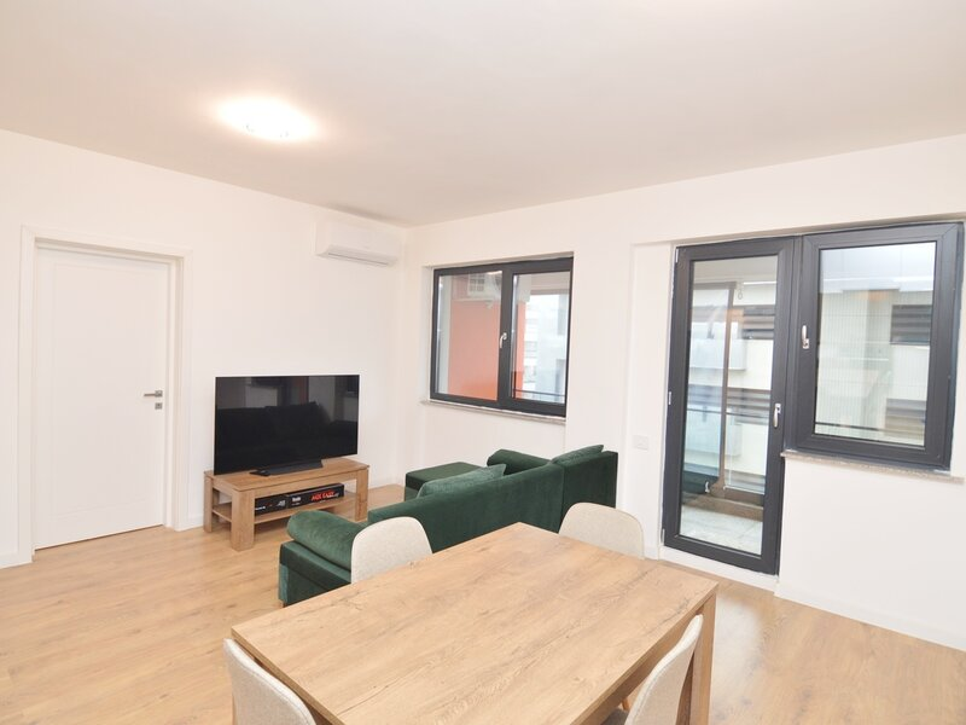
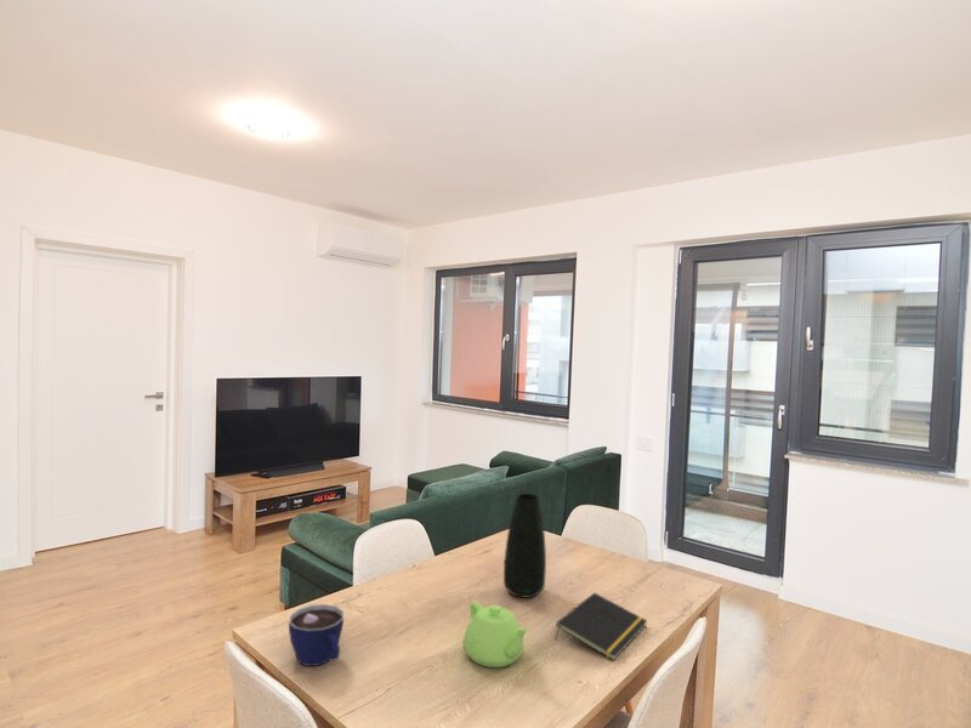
+ vase [502,493,547,599]
+ notepad [555,592,648,661]
+ teapot [462,599,530,669]
+ cup [288,603,345,667]
